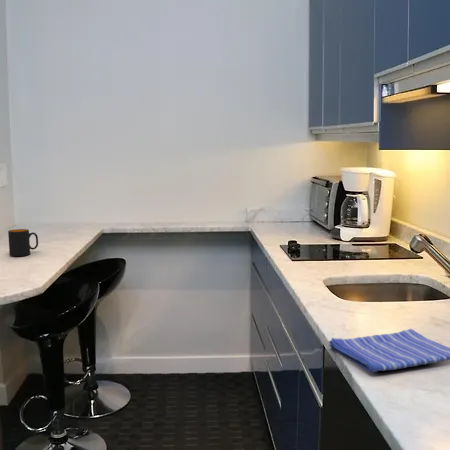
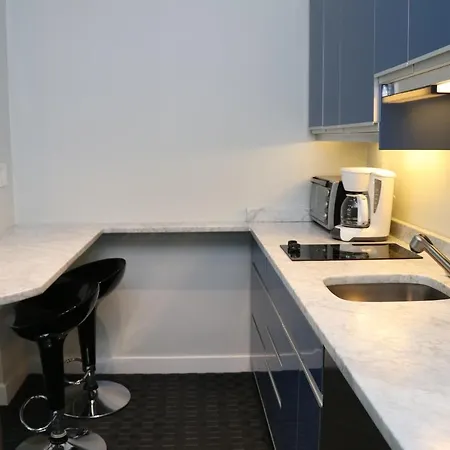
- mug [7,228,39,257]
- dish towel [328,328,450,373]
